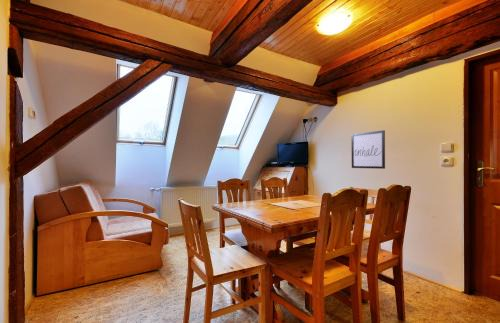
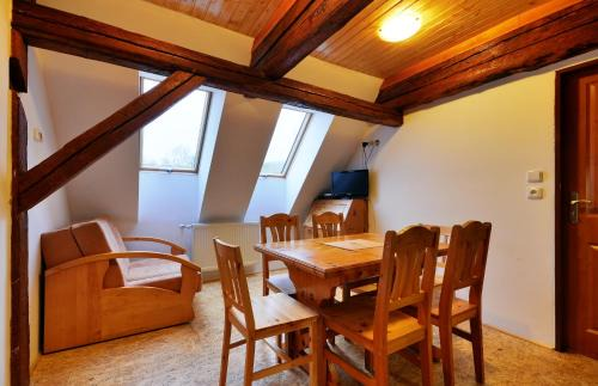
- wall art [350,129,386,170]
